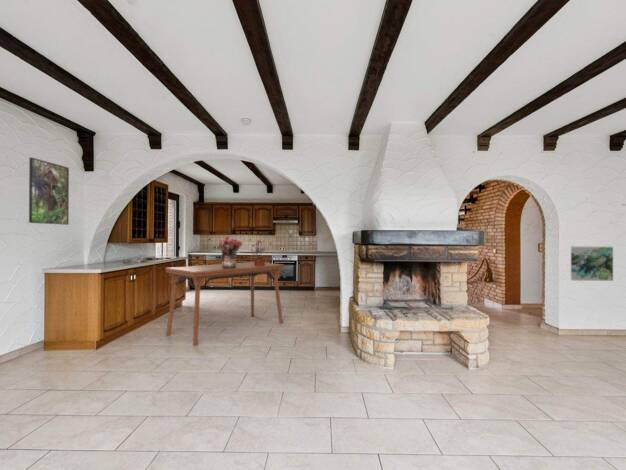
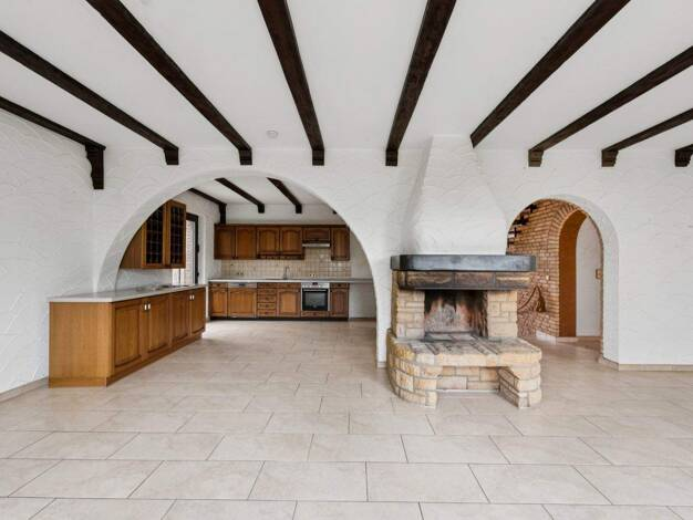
- bouquet [217,235,244,268]
- dining table [165,261,285,347]
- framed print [28,156,70,226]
- wall art [570,246,614,282]
- potted plant [248,239,266,266]
